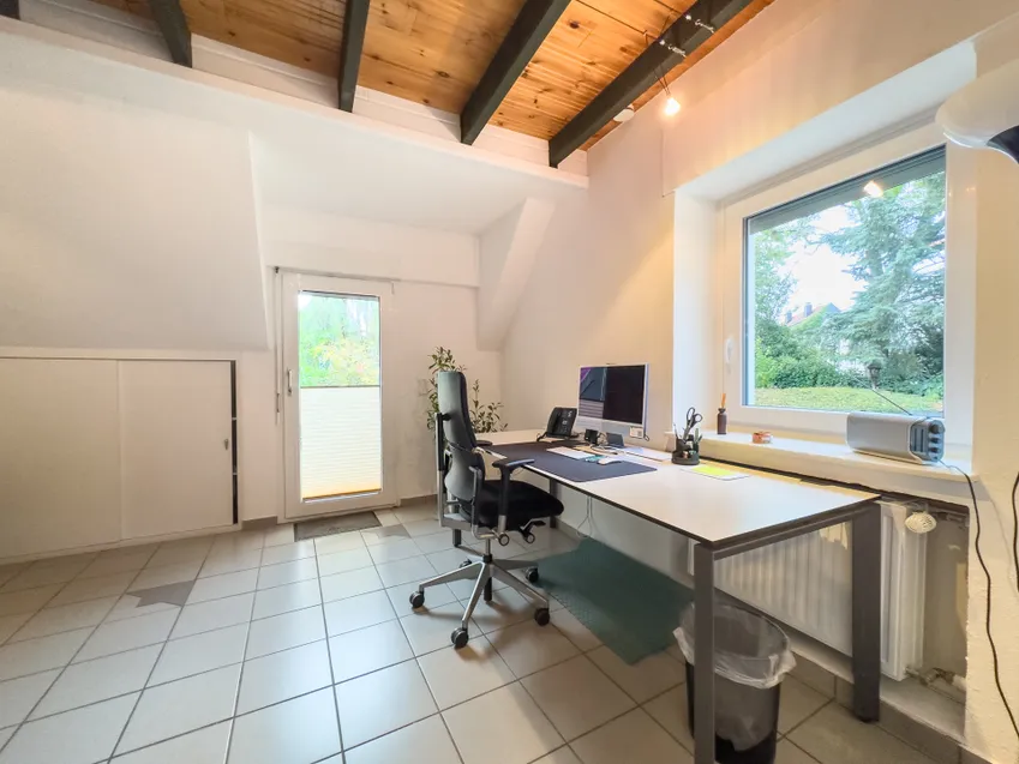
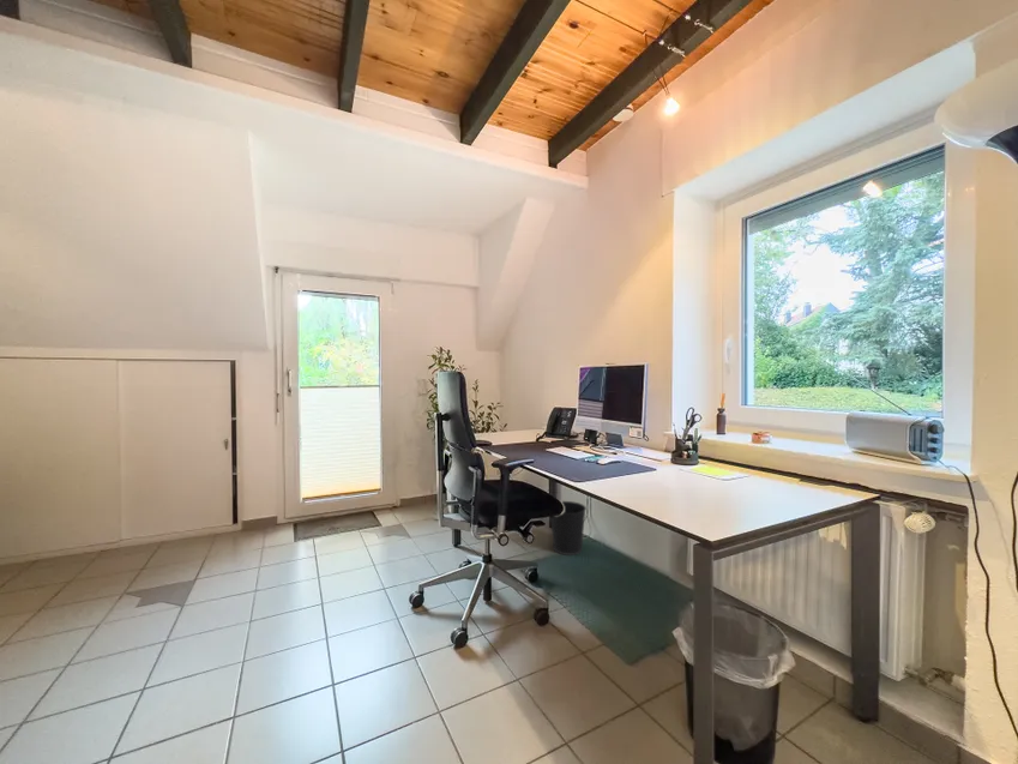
+ wastebasket [550,500,588,557]
